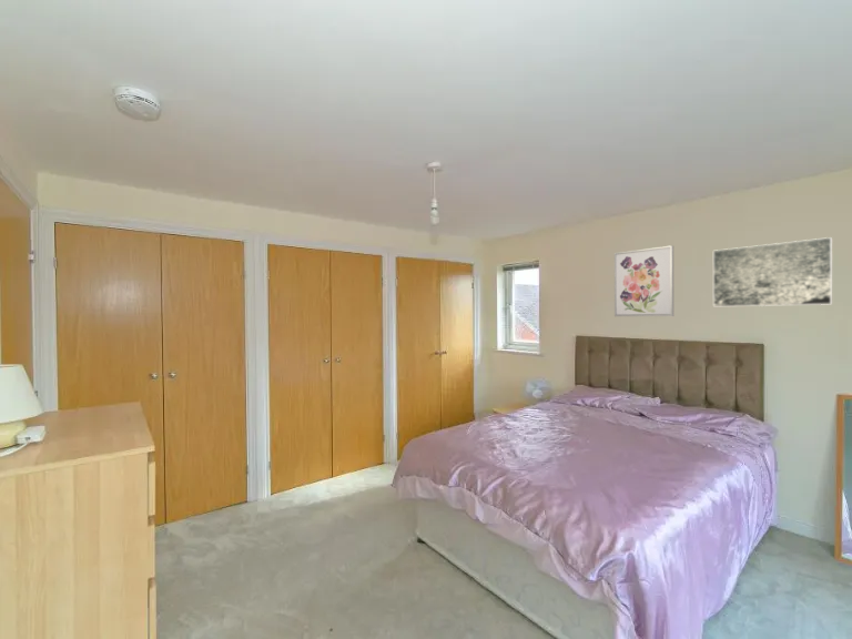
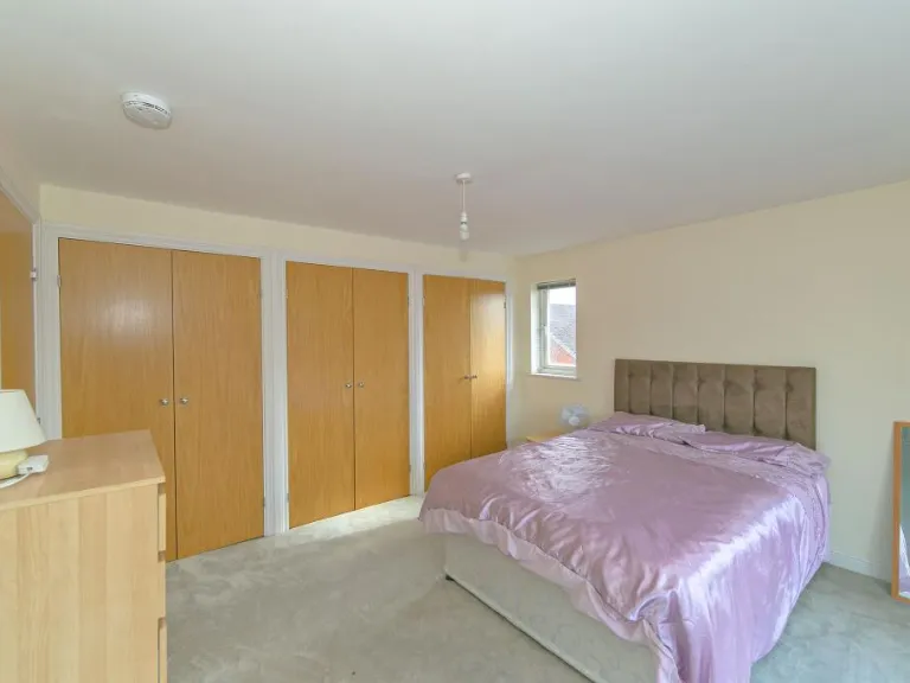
- wall art [613,244,674,317]
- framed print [712,236,833,307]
